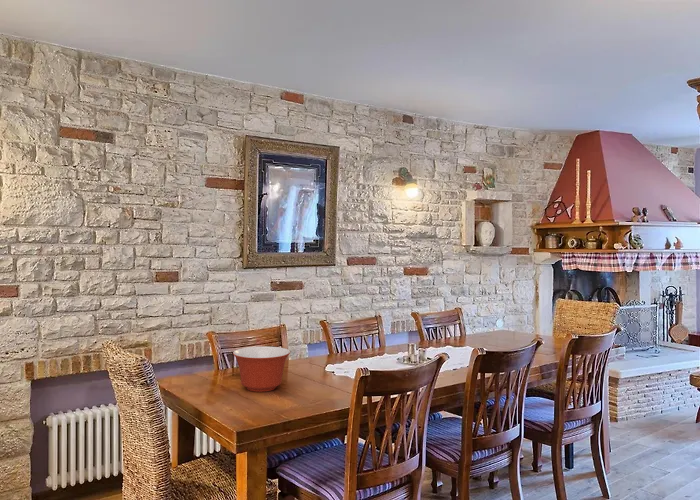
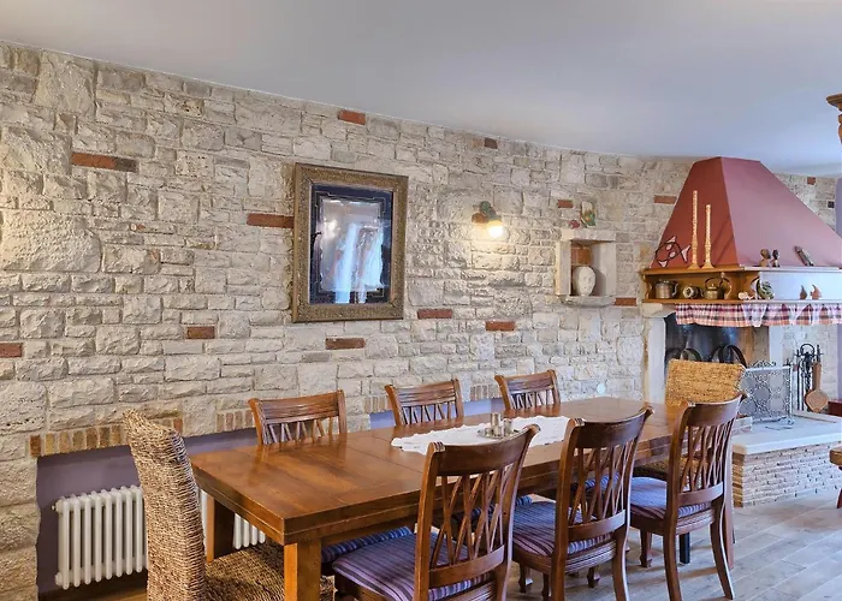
- mixing bowl [232,345,291,393]
